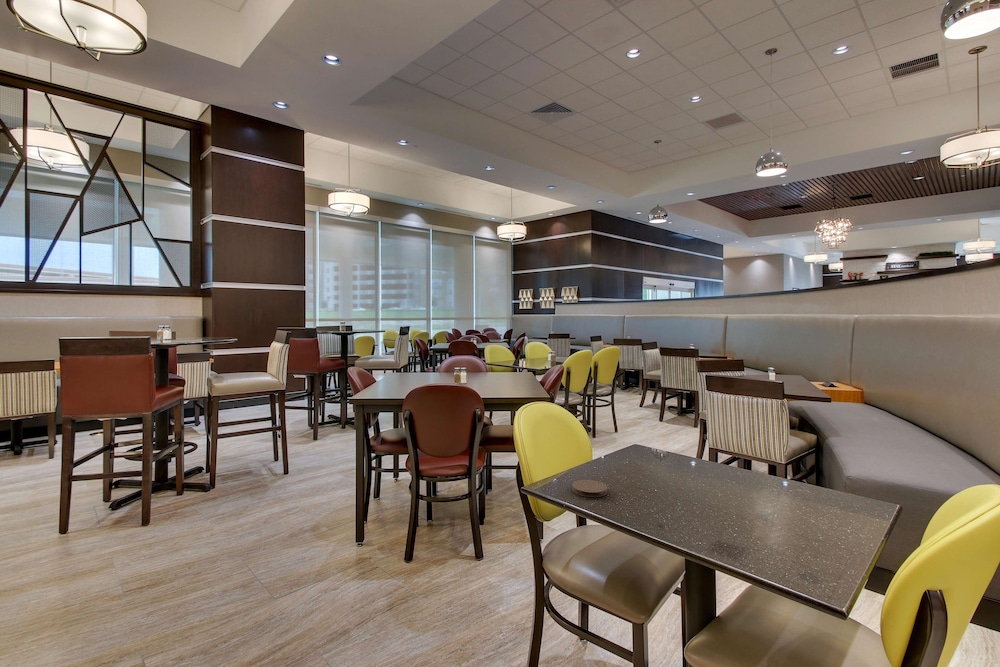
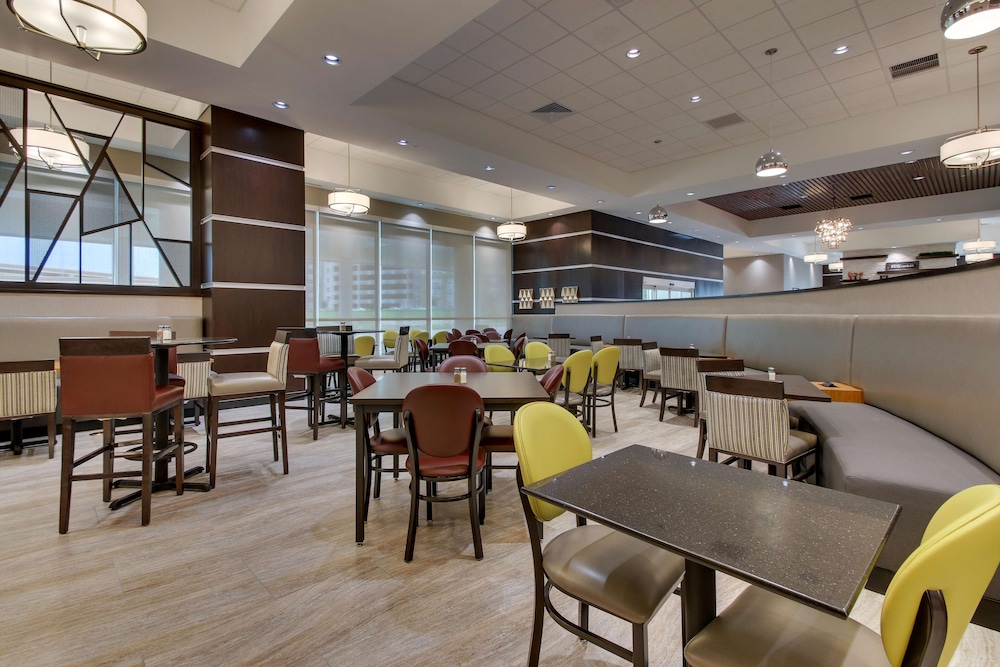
- coaster [571,479,608,498]
